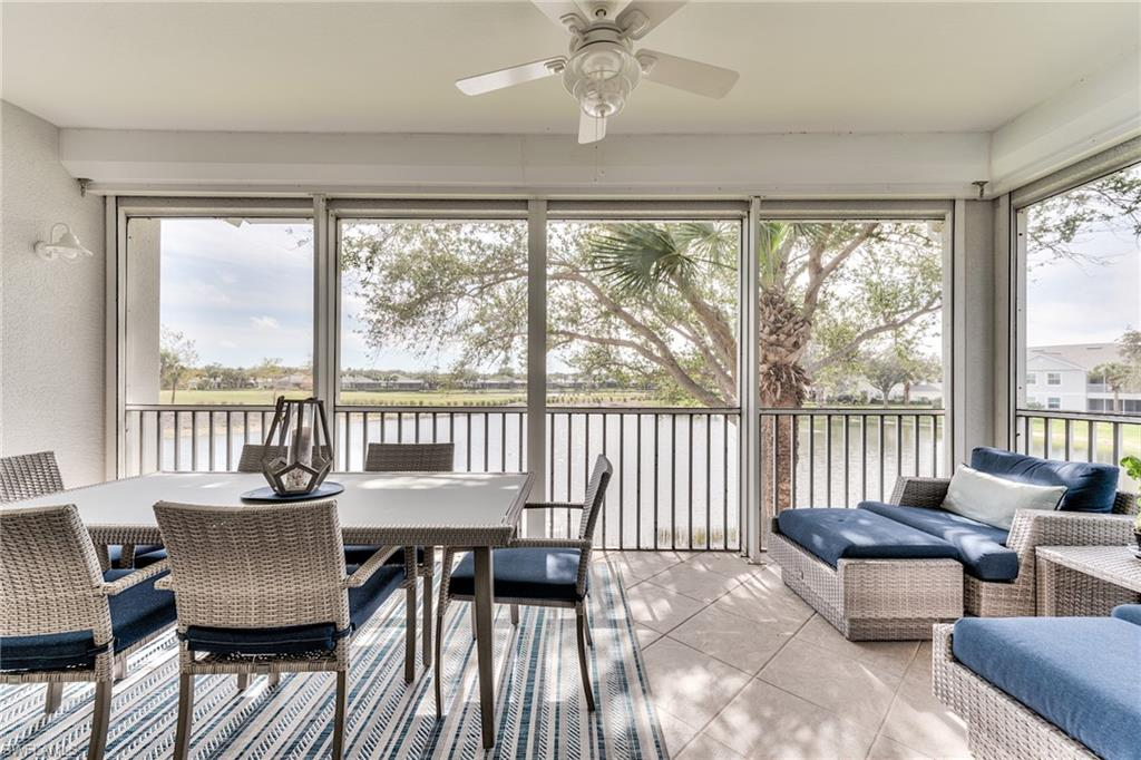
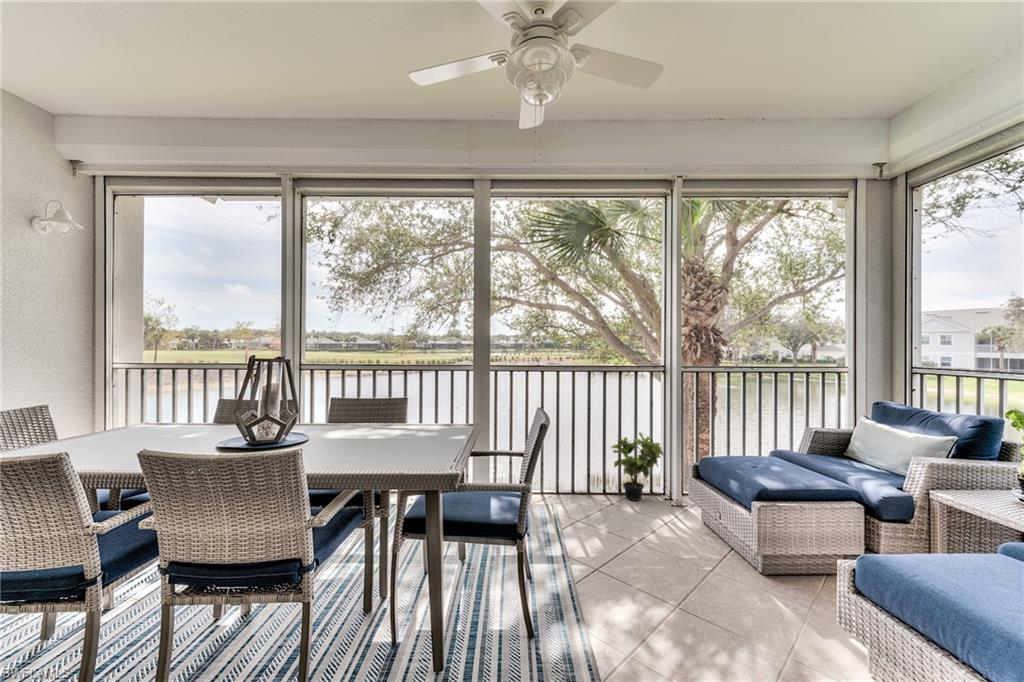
+ potted plant [610,431,665,502]
